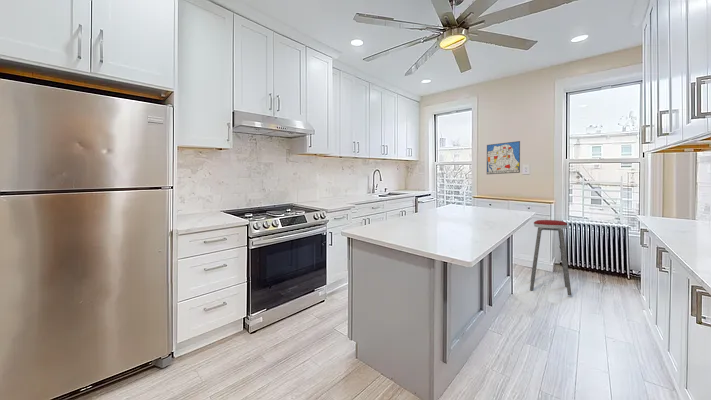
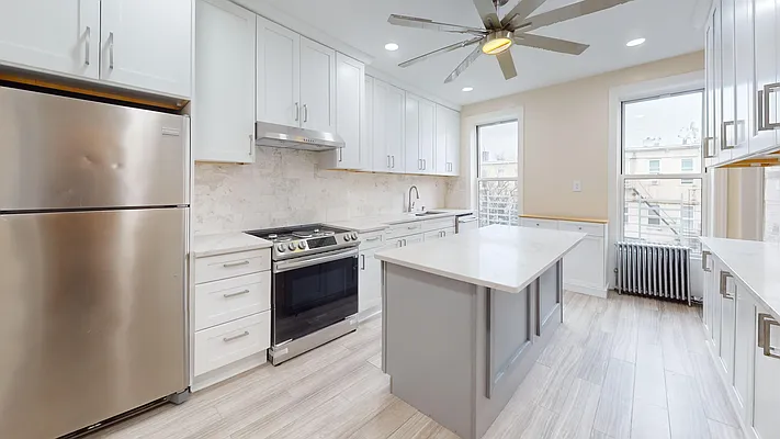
- music stool [529,219,573,297]
- wall art [486,140,521,175]
